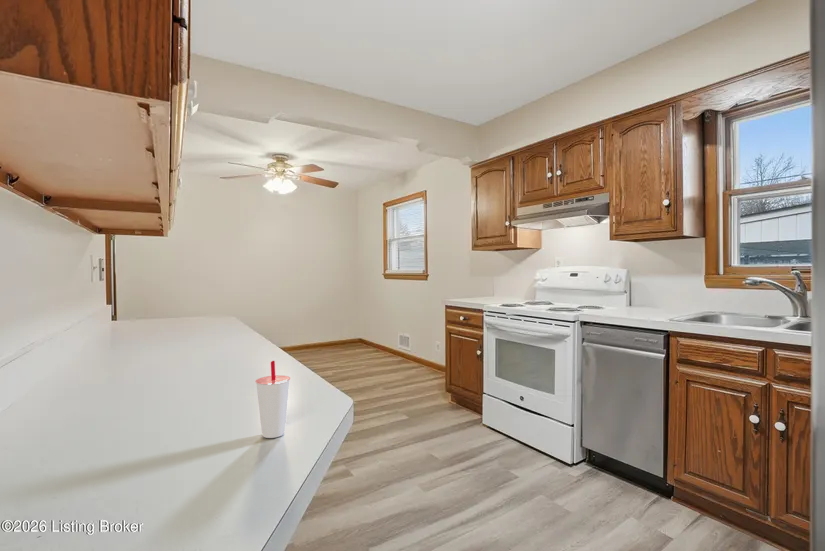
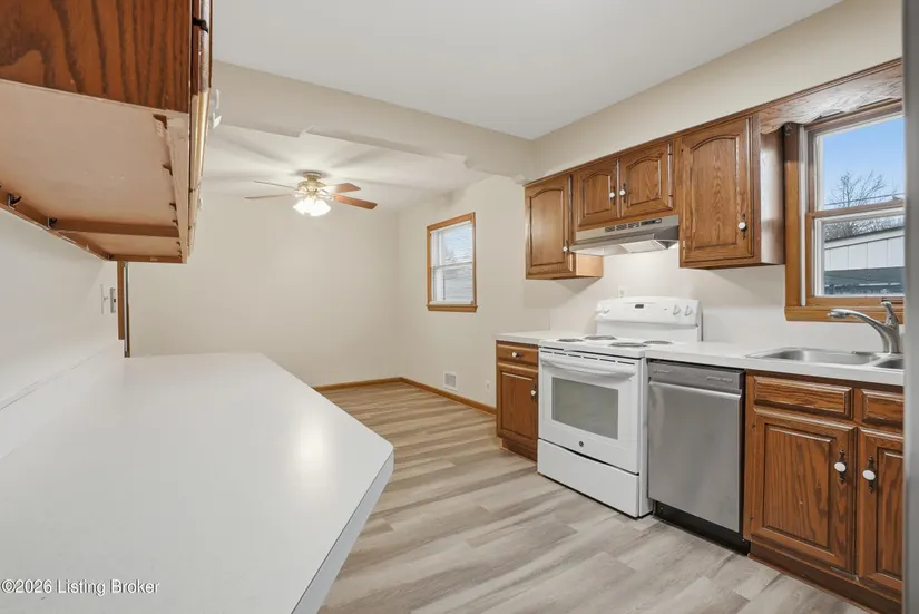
- cup [255,360,291,439]
